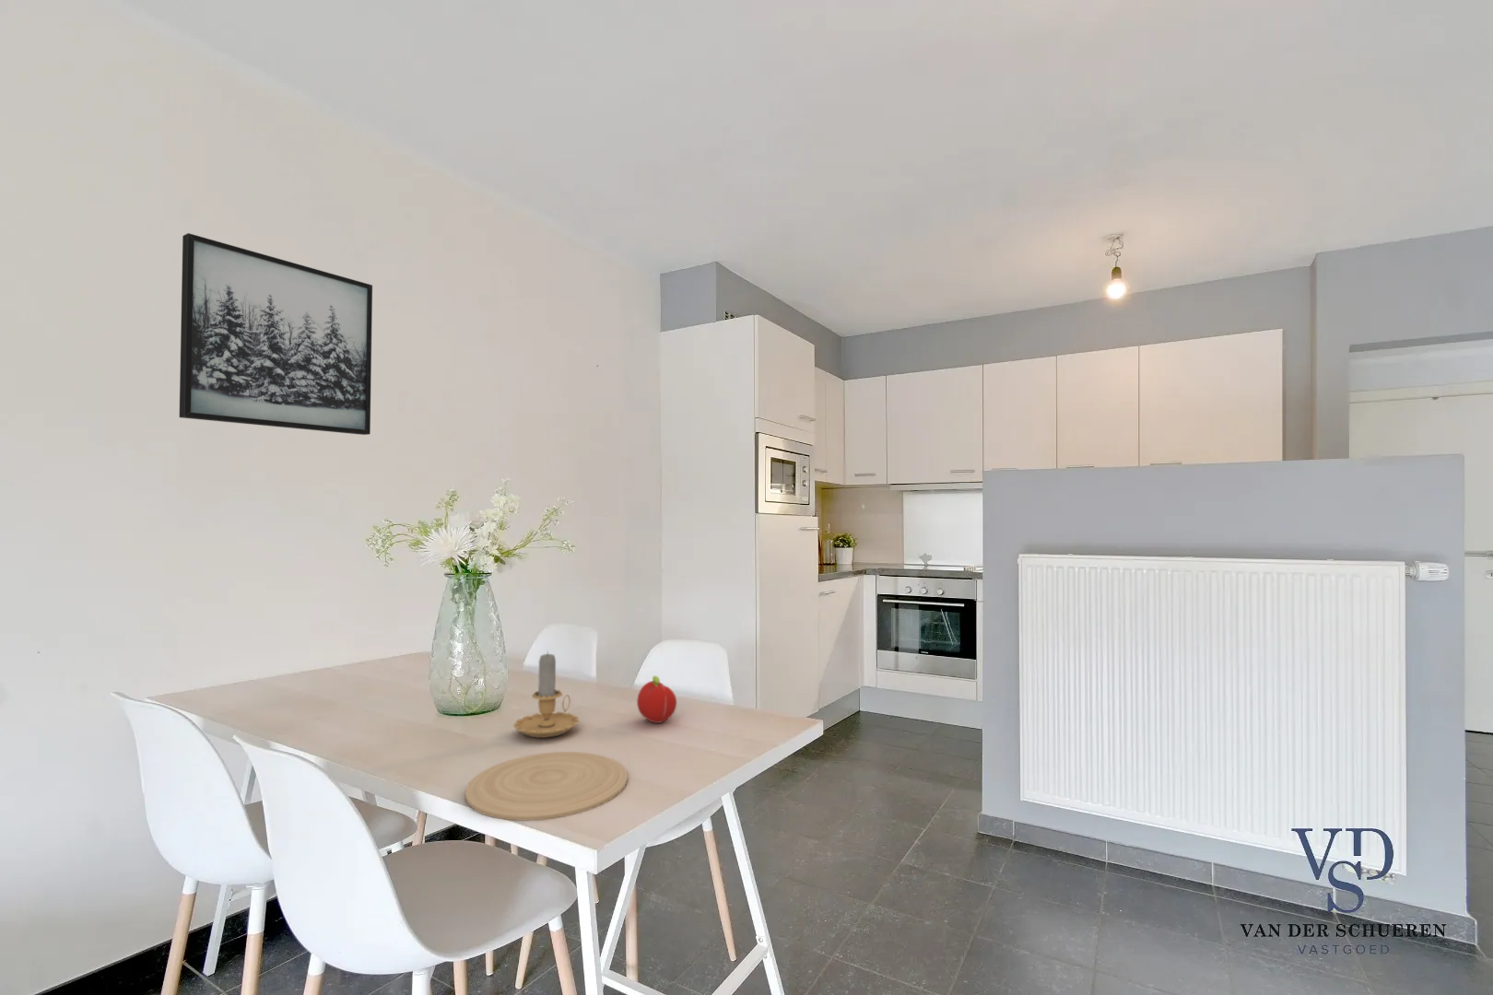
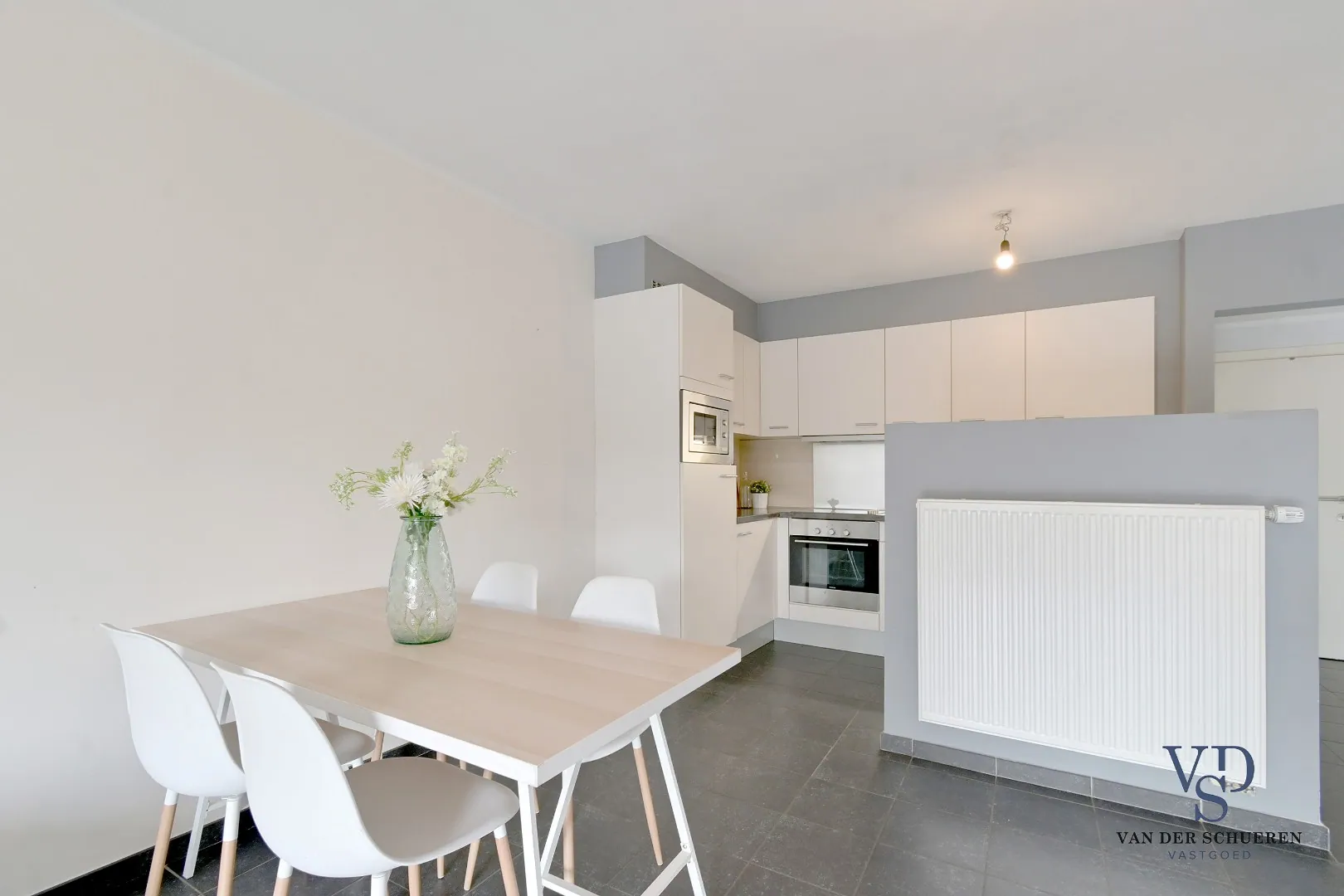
- wall art [179,232,373,435]
- plate [464,751,629,822]
- candle [512,650,580,738]
- fruit [635,674,678,724]
